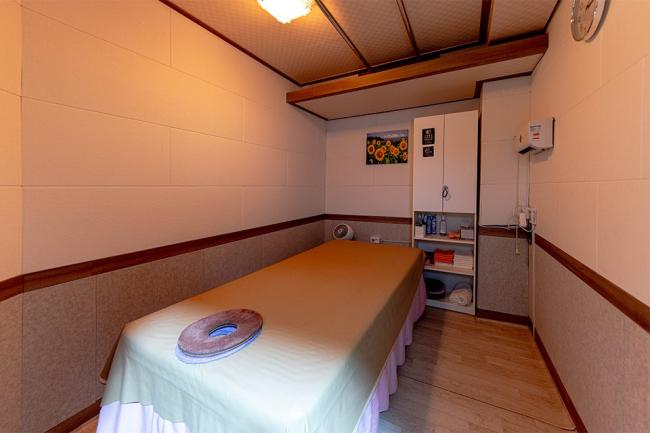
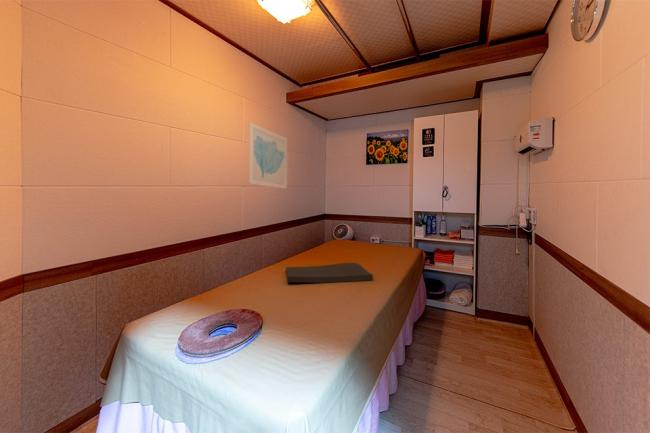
+ hand towel [285,262,374,284]
+ wall art [248,122,288,190]
